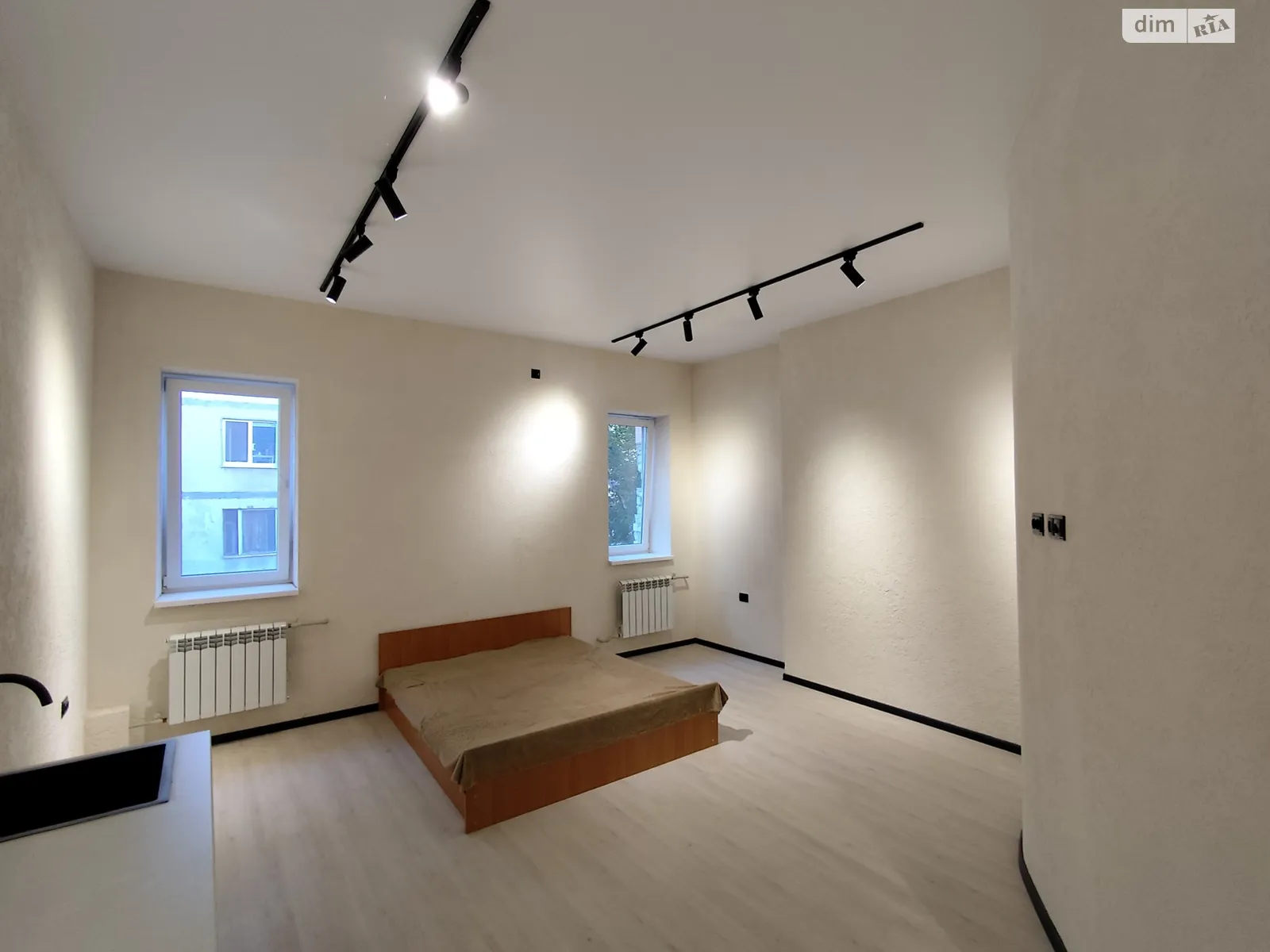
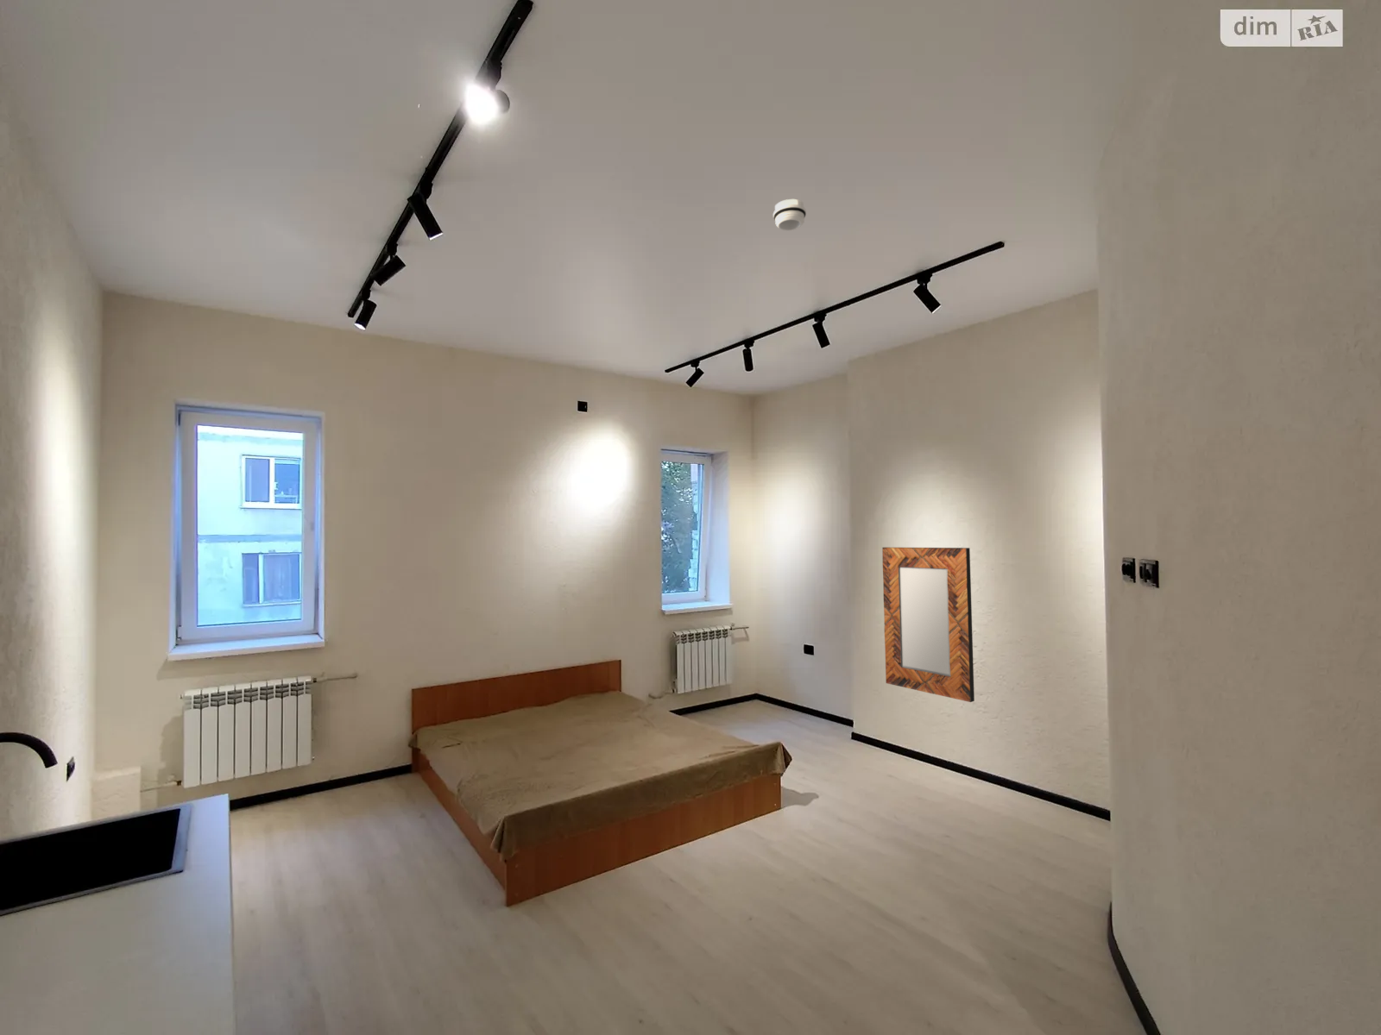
+ smoke detector [772,198,807,232]
+ home mirror [881,547,975,703]
